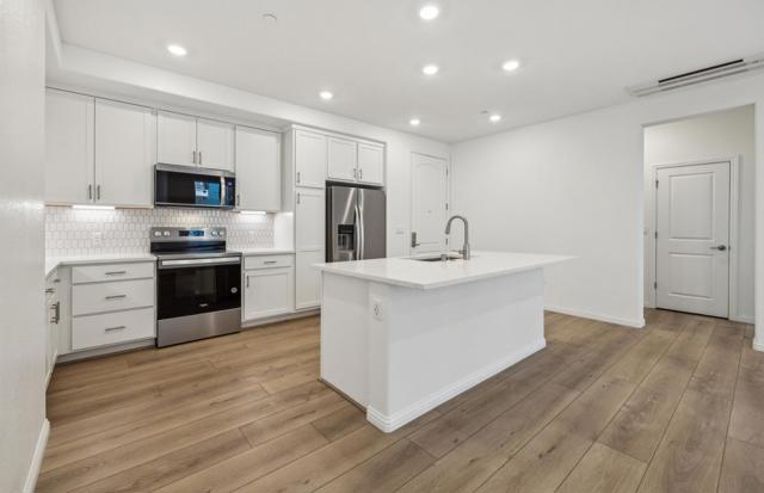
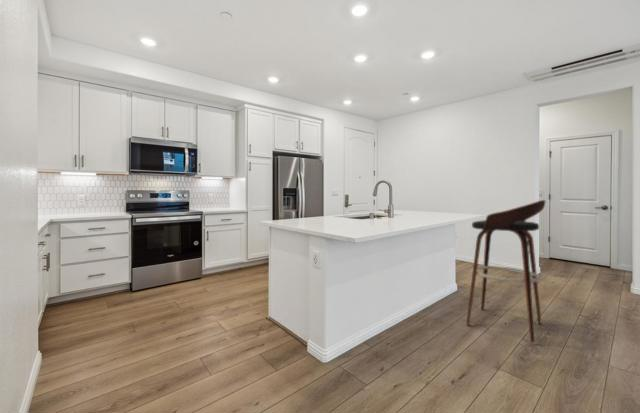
+ bar stool [466,199,546,343]
